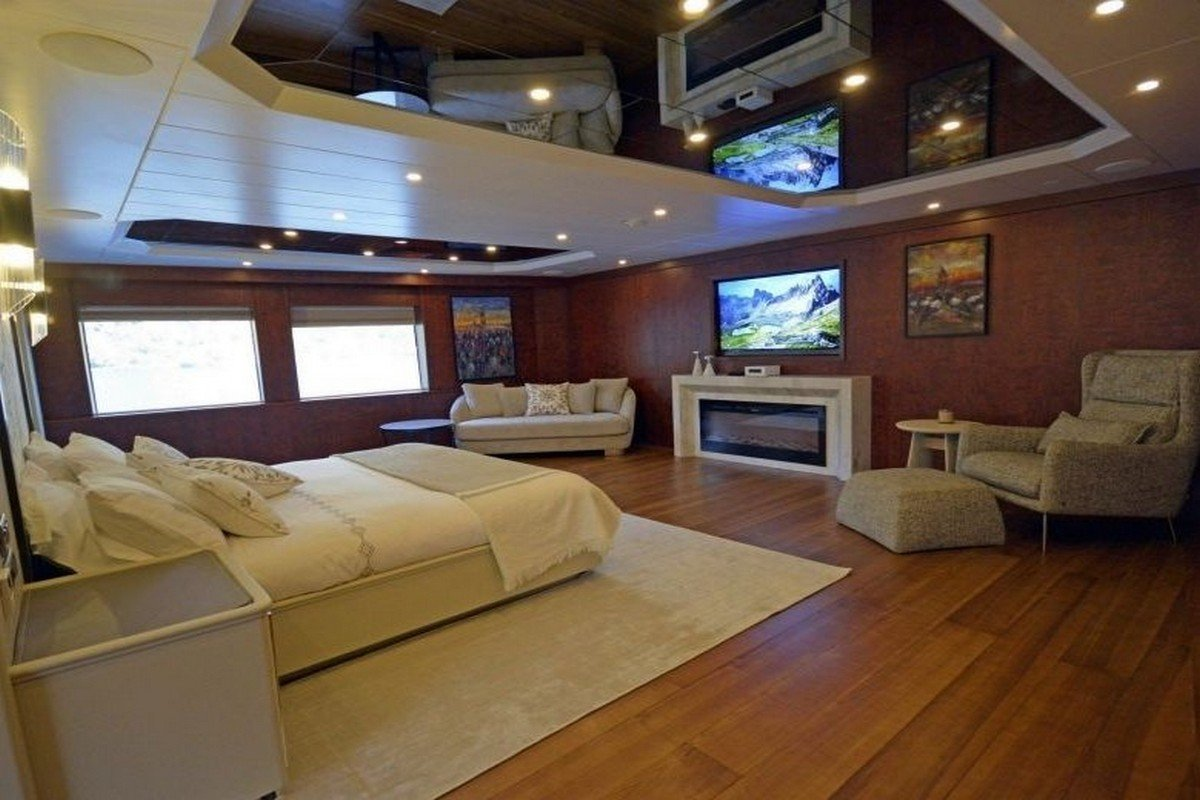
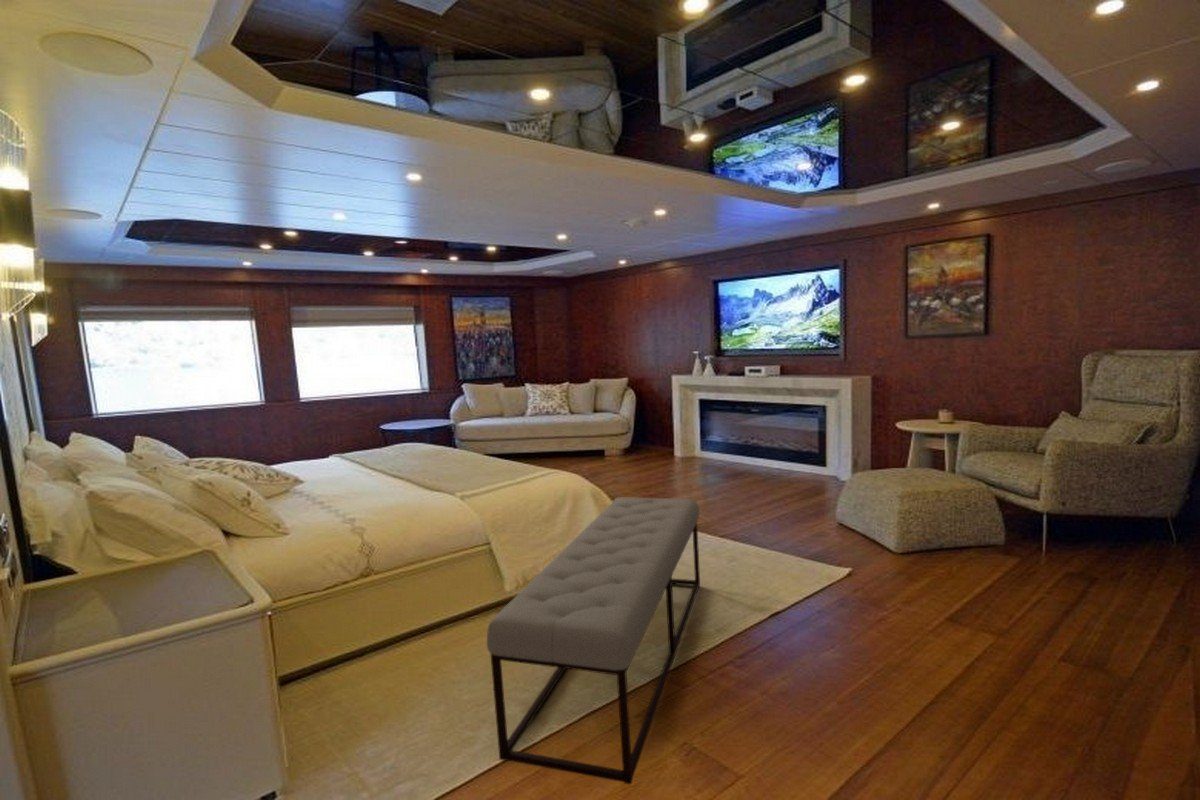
+ bench [486,496,701,786]
